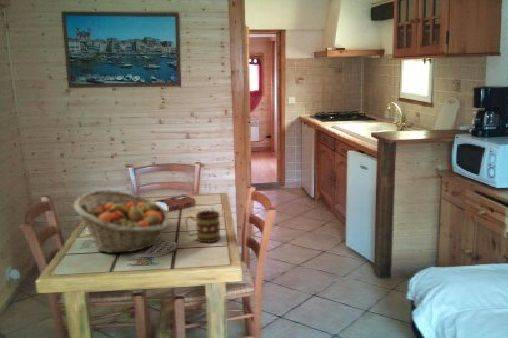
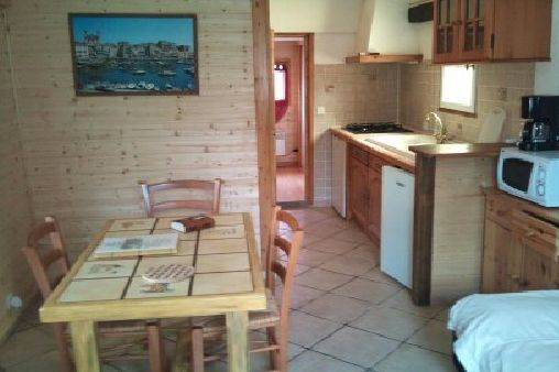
- fruit basket [73,189,170,254]
- mug [184,209,222,244]
